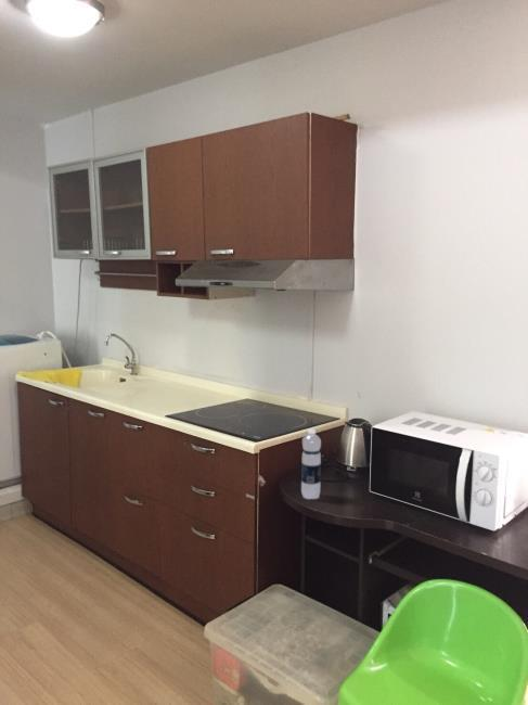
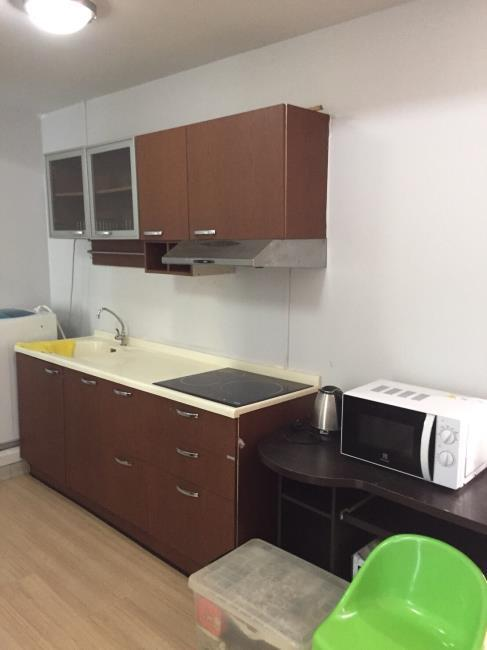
- water bottle [300,428,322,500]
